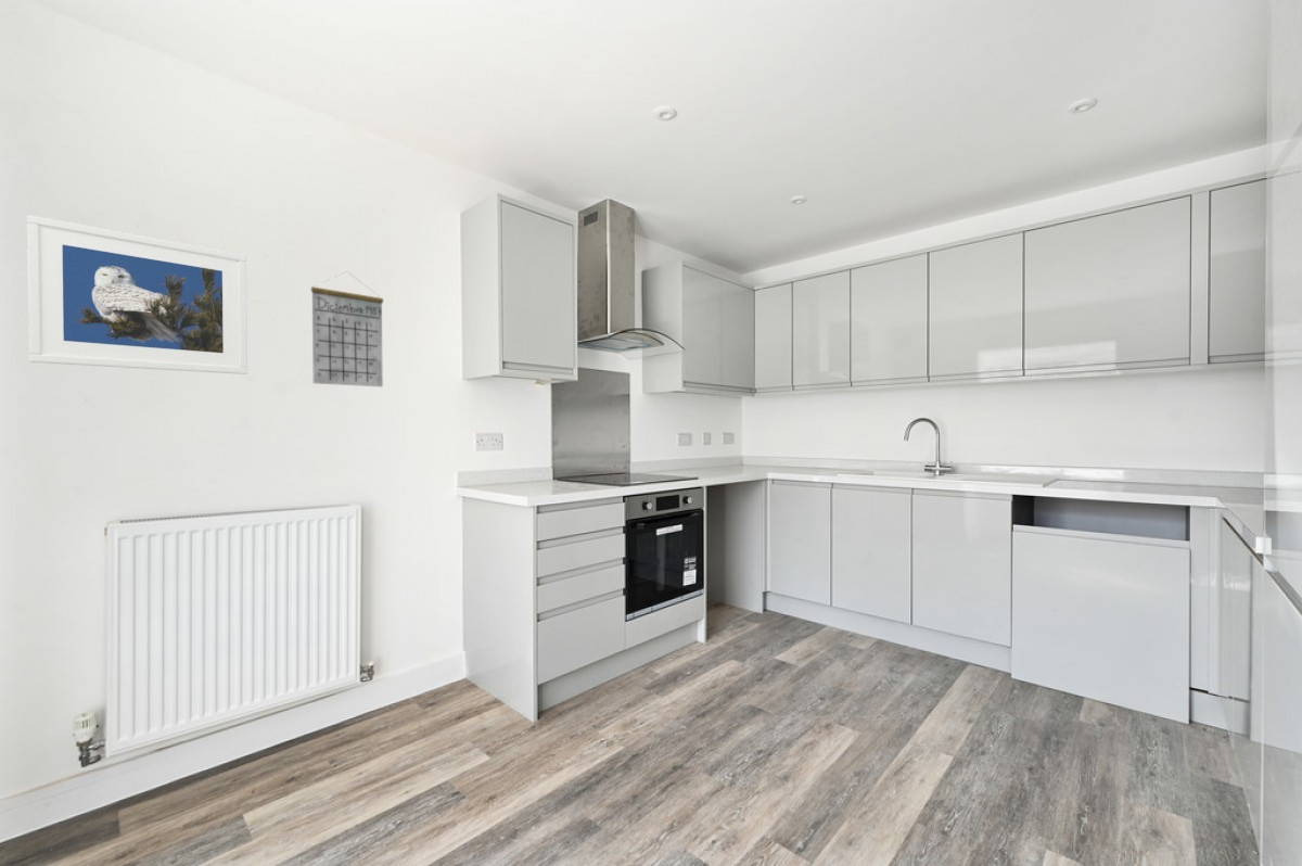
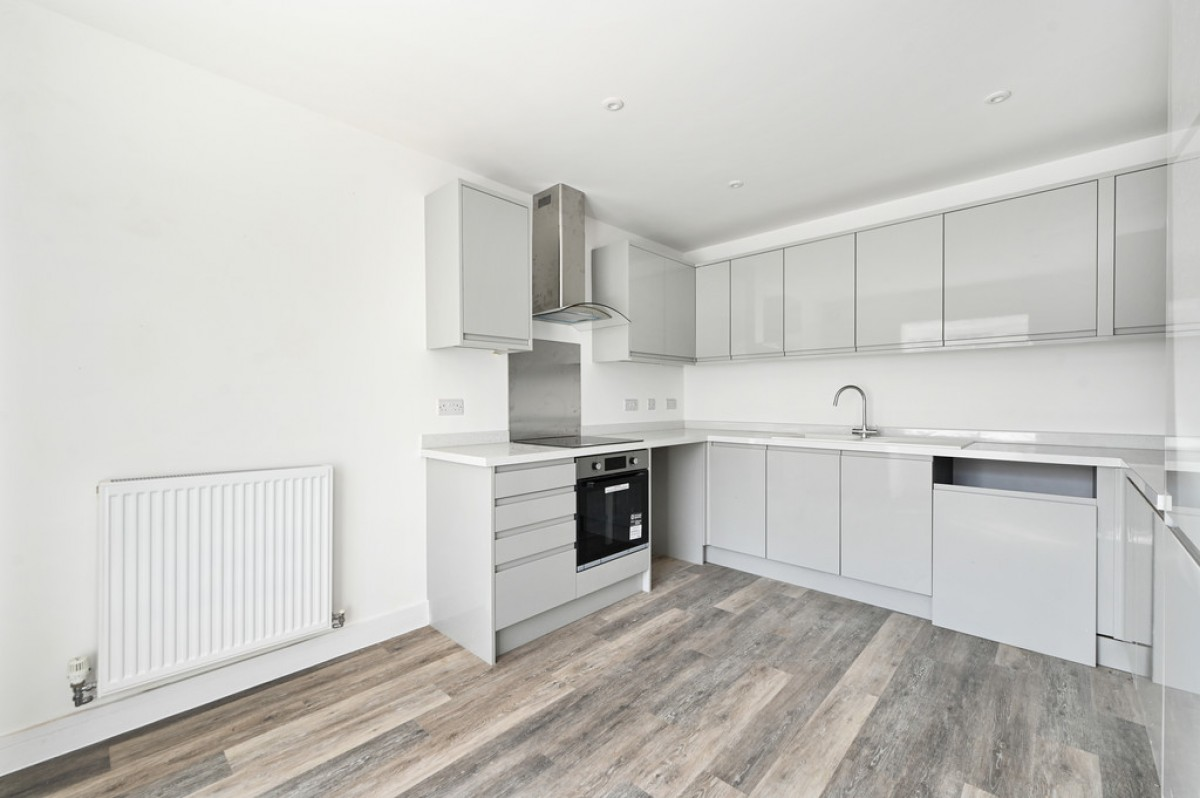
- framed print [26,214,248,375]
- calendar [310,270,384,387]
